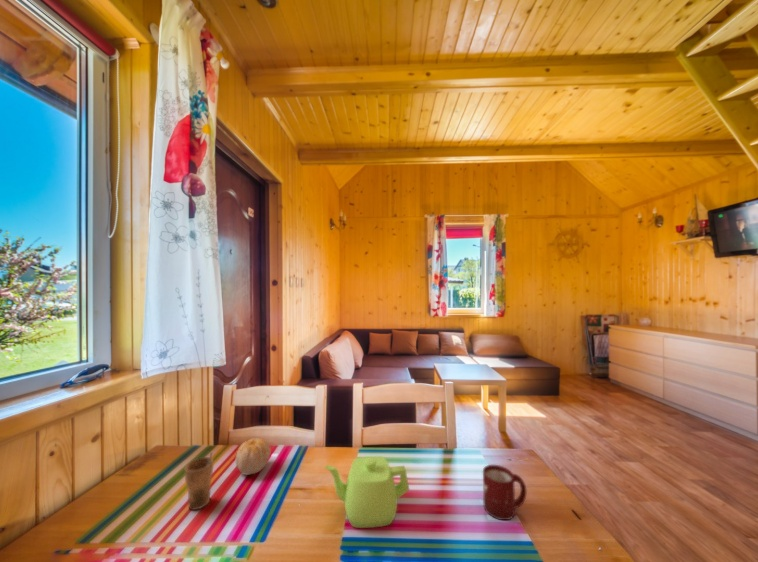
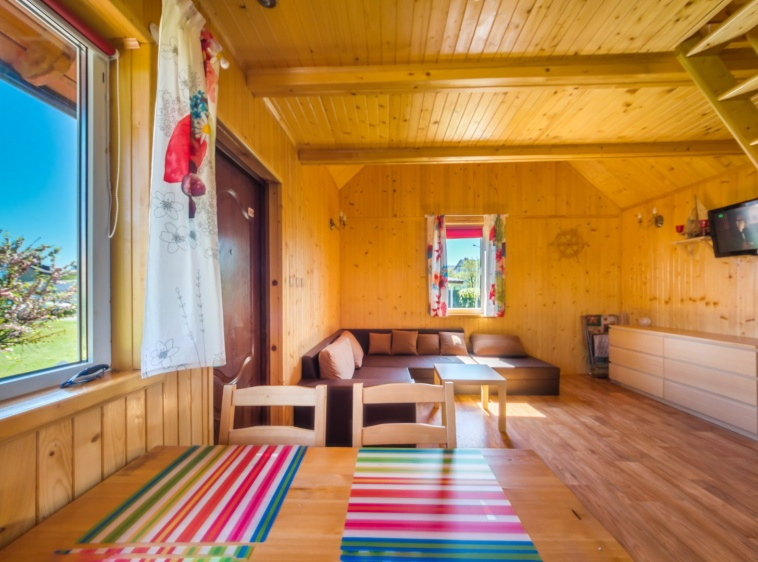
- cup [184,452,214,511]
- fruit [235,437,272,476]
- teapot [323,455,411,529]
- cup [482,464,528,521]
